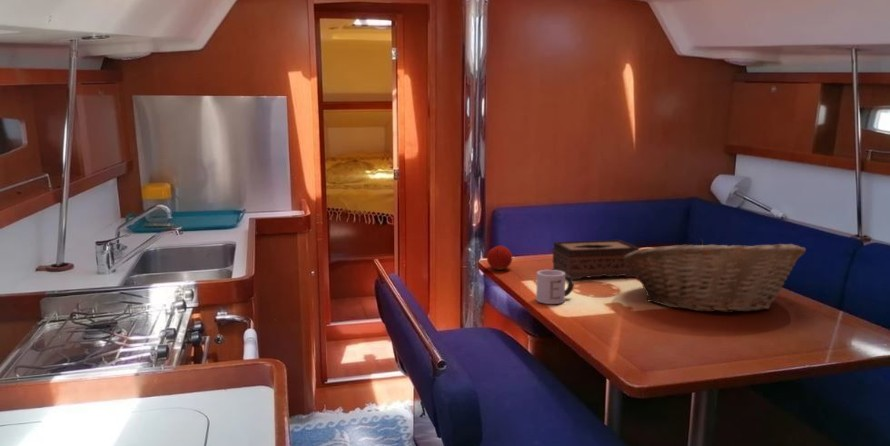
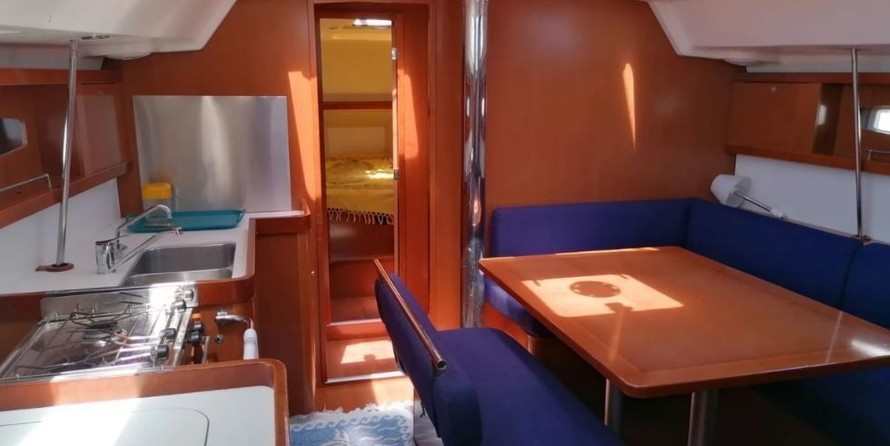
- tissue box [552,239,640,280]
- fruit basket [623,238,807,314]
- fruit [486,241,513,271]
- mug [535,269,575,305]
